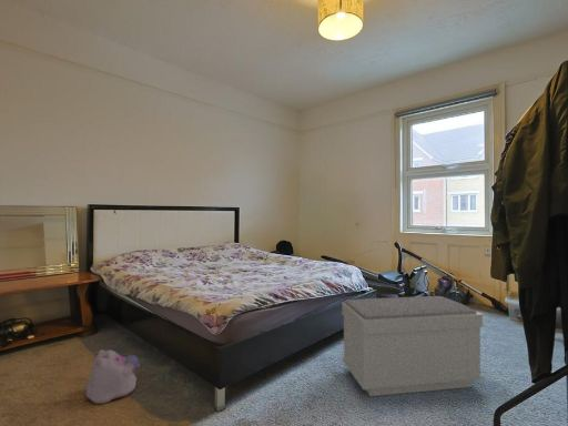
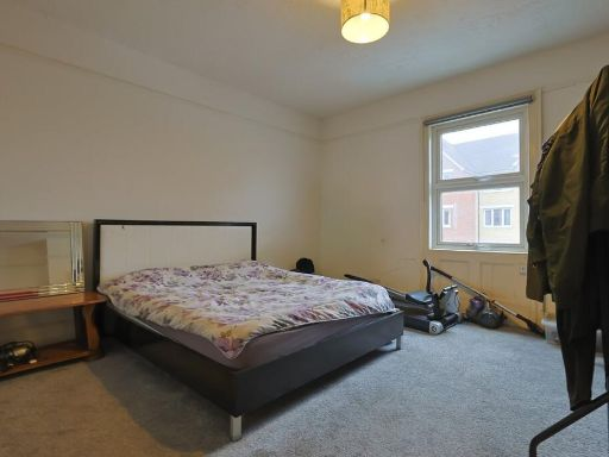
- plush toy [84,348,141,405]
- bench [341,295,484,397]
